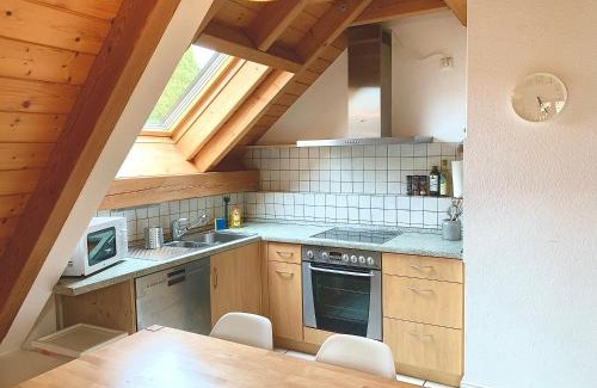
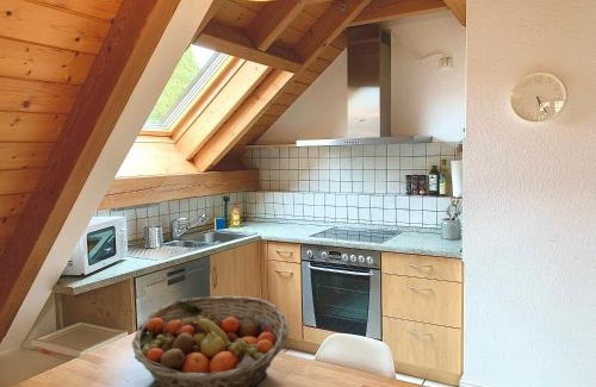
+ fruit basket [131,295,290,387]
